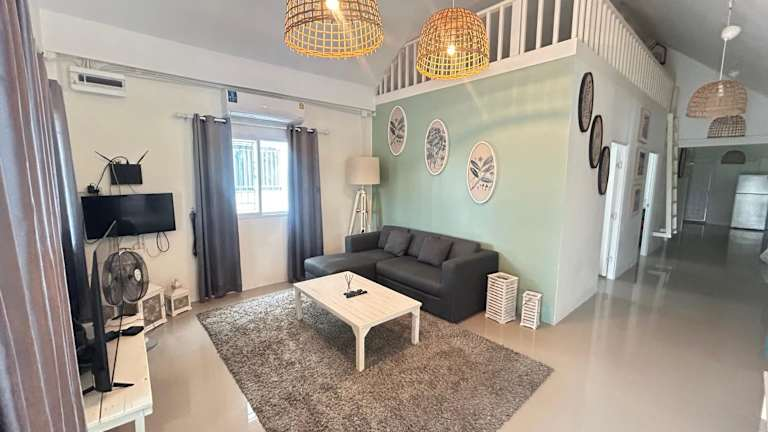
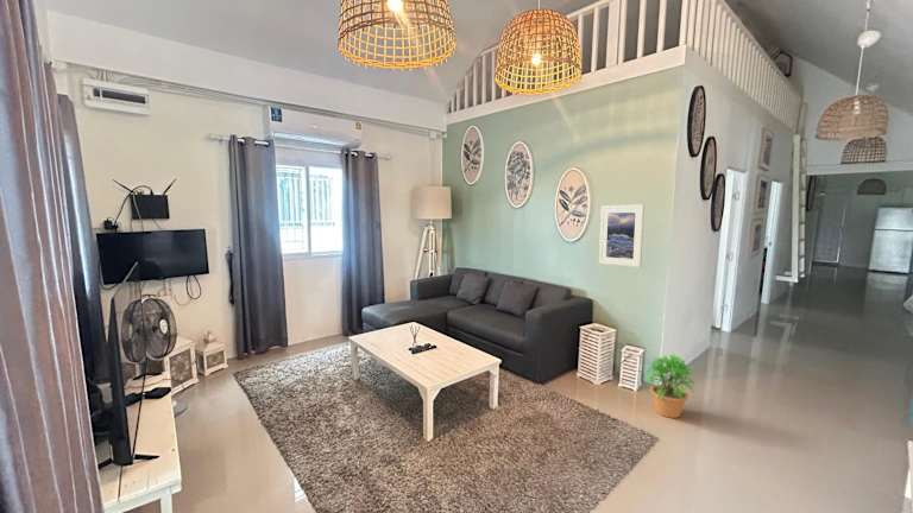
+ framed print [598,203,646,268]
+ potted plant [644,353,697,419]
